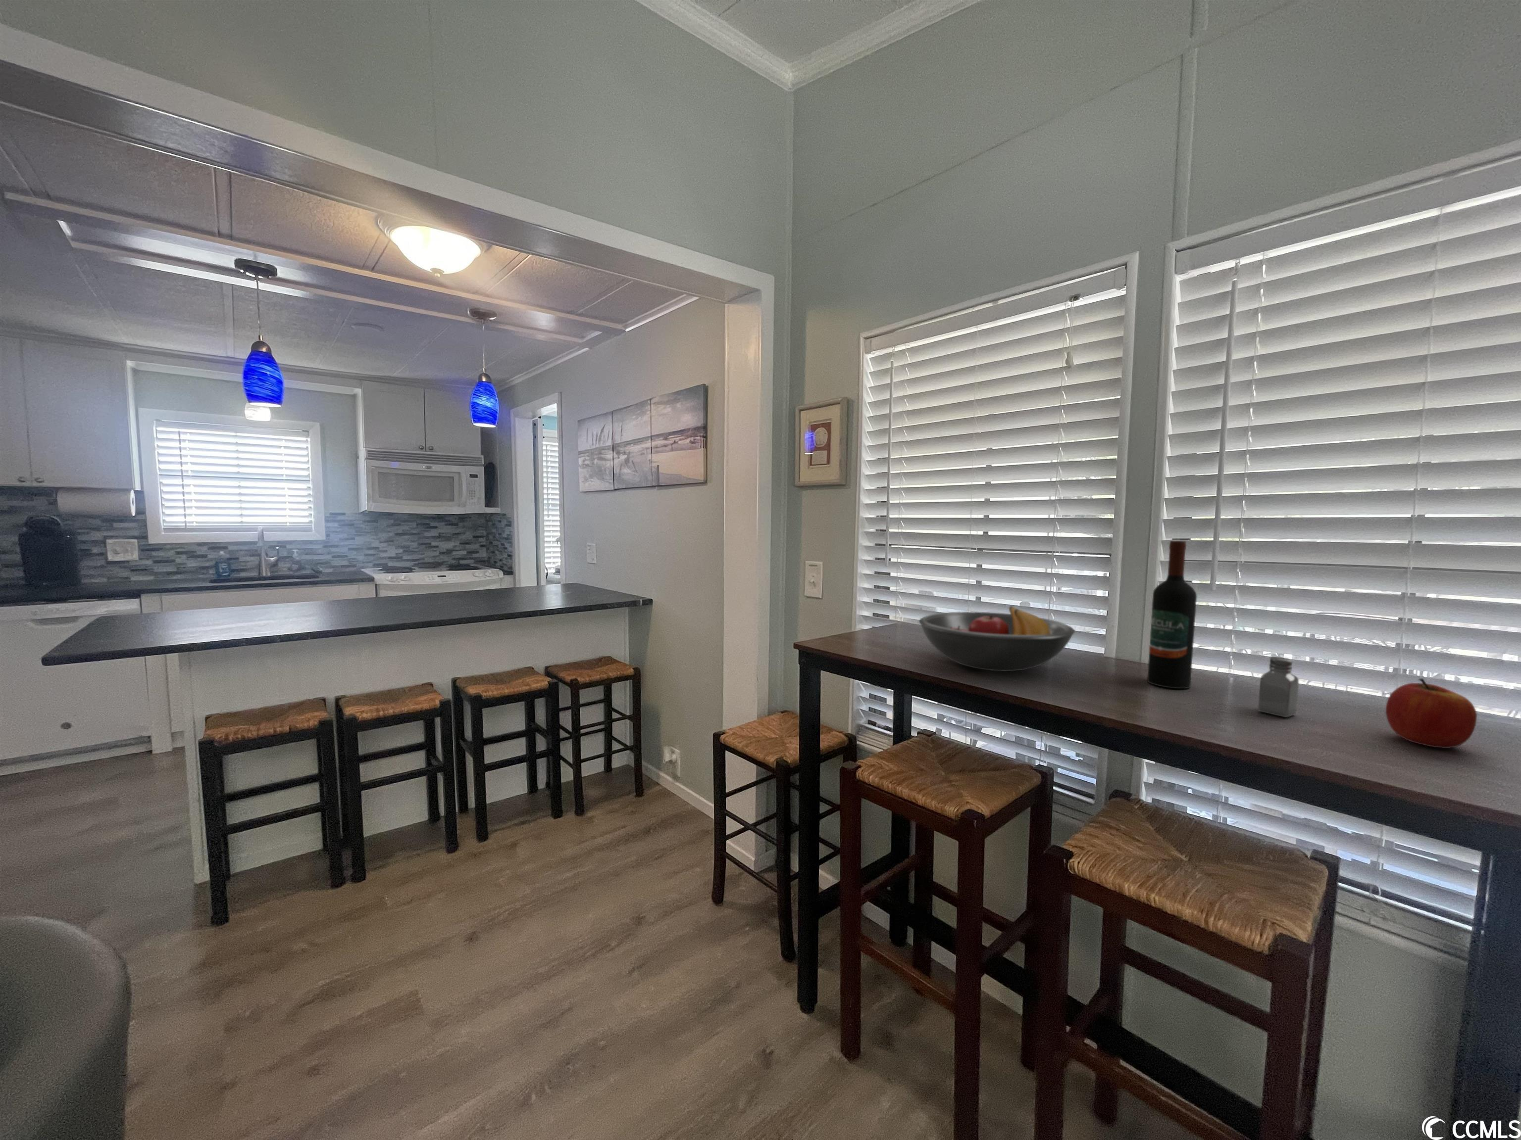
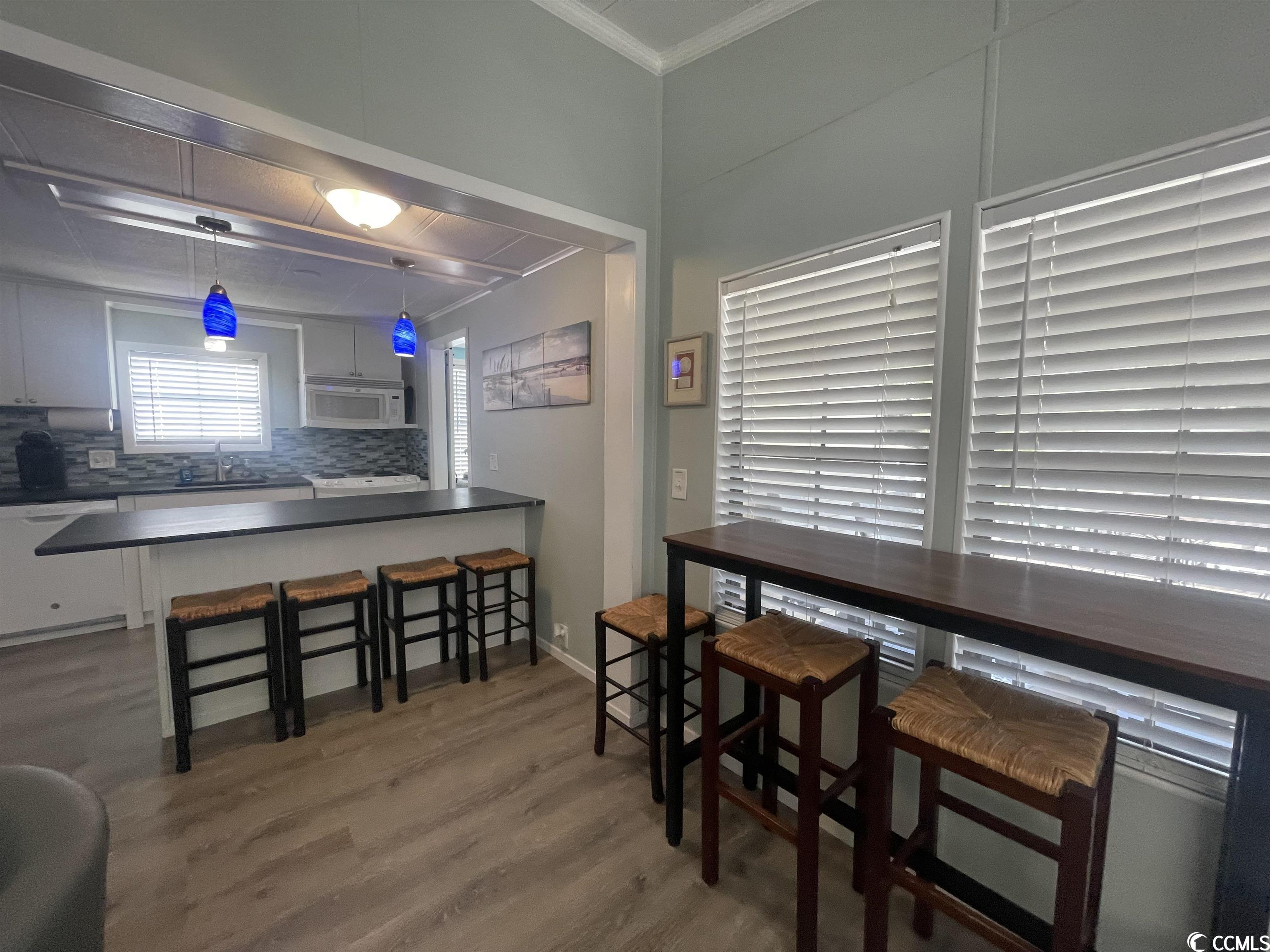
- wine bottle [1146,540,1198,690]
- fruit bowl [919,606,1075,672]
- apple [1386,678,1478,748]
- saltshaker [1258,656,1299,718]
